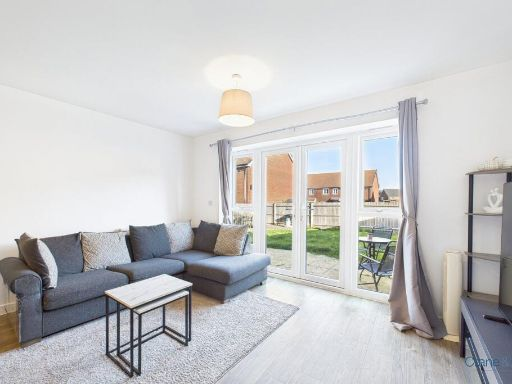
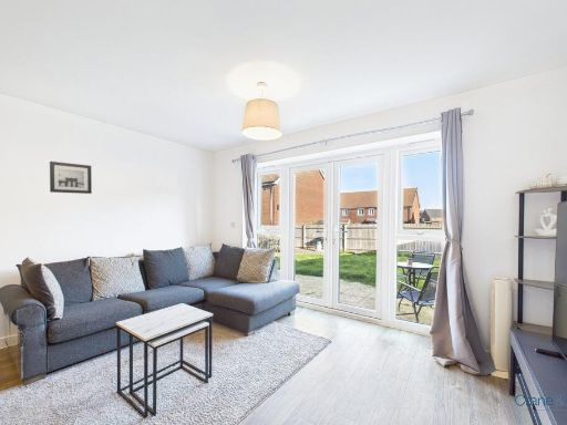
+ wall art [49,160,93,195]
